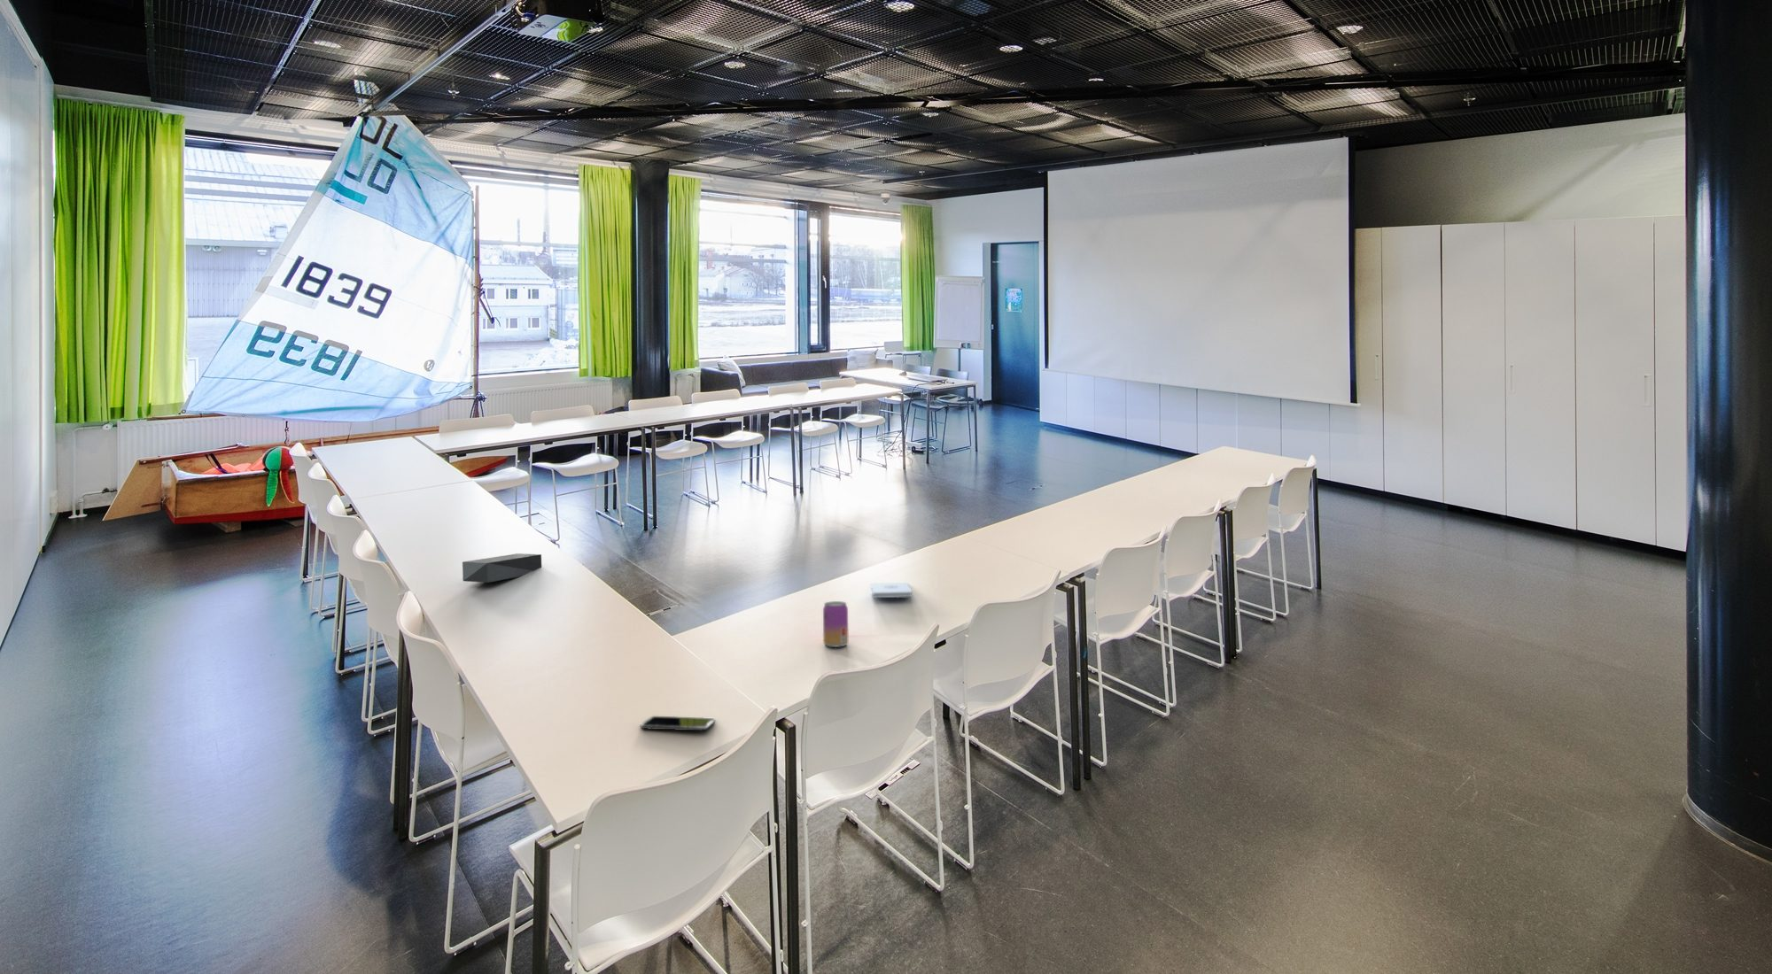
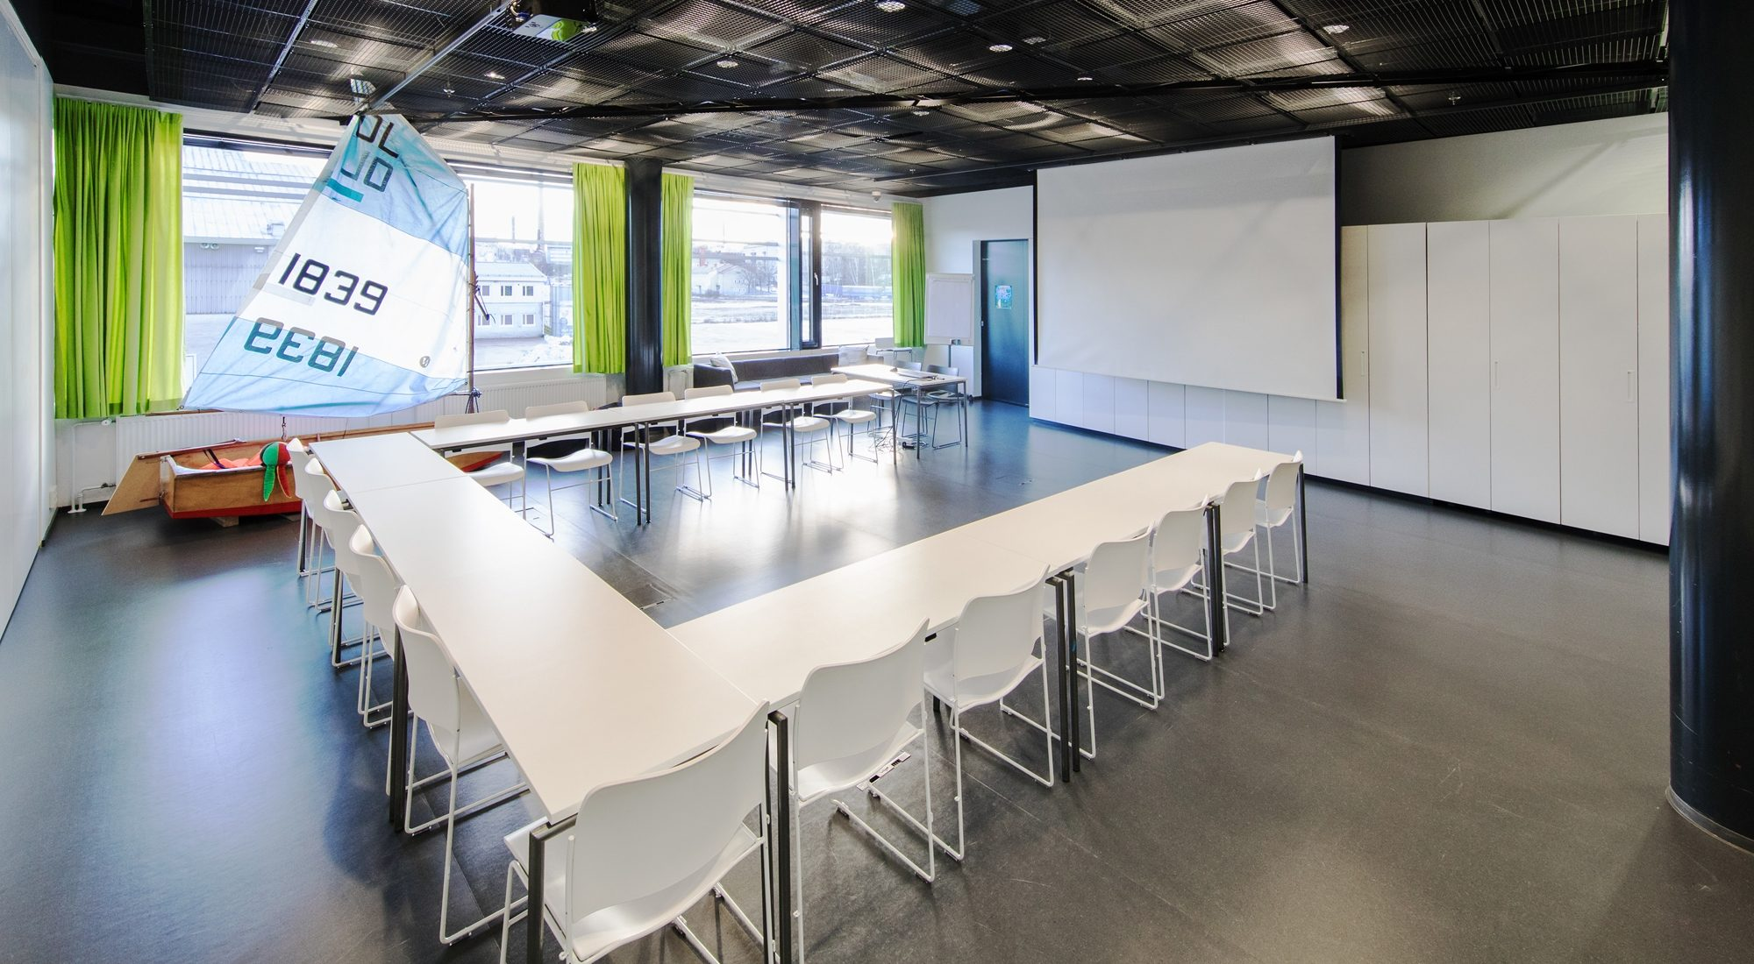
- smartphone [638,715,716,732]
- beer can [822,600,848,648]
- speaker [462,553,542,583]
- notepad [870,582,913,599]
